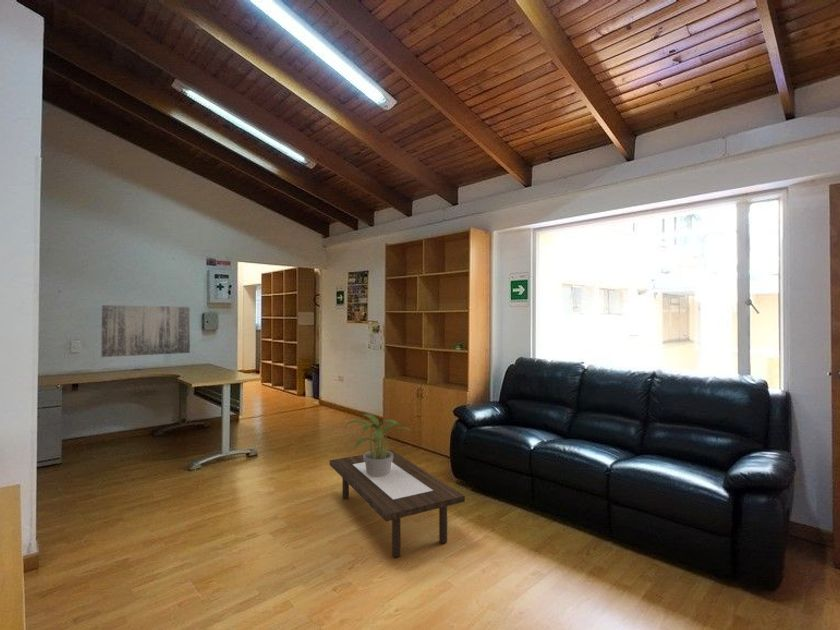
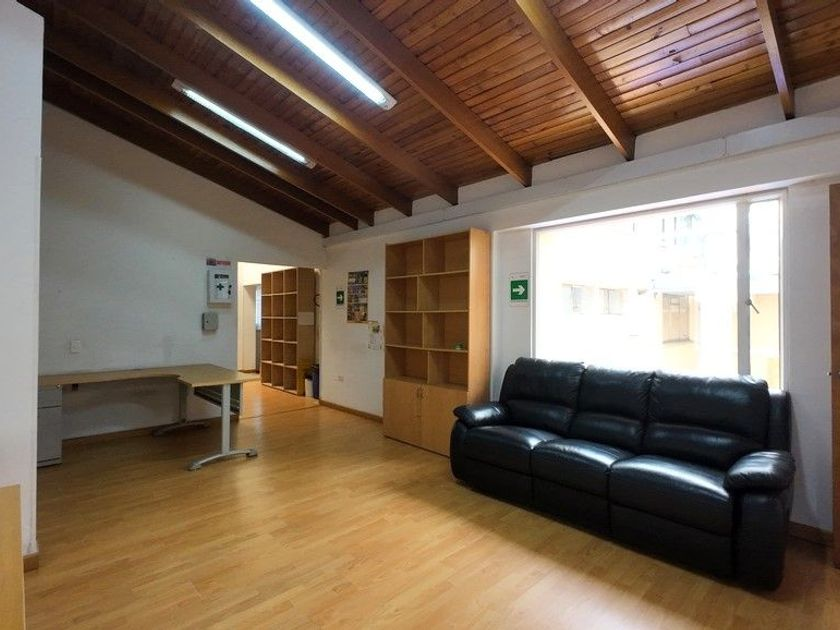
- potted plant [344,413,414,476]
- wall art [101,304,191,358]
- coffee table [329,449,466,558]
